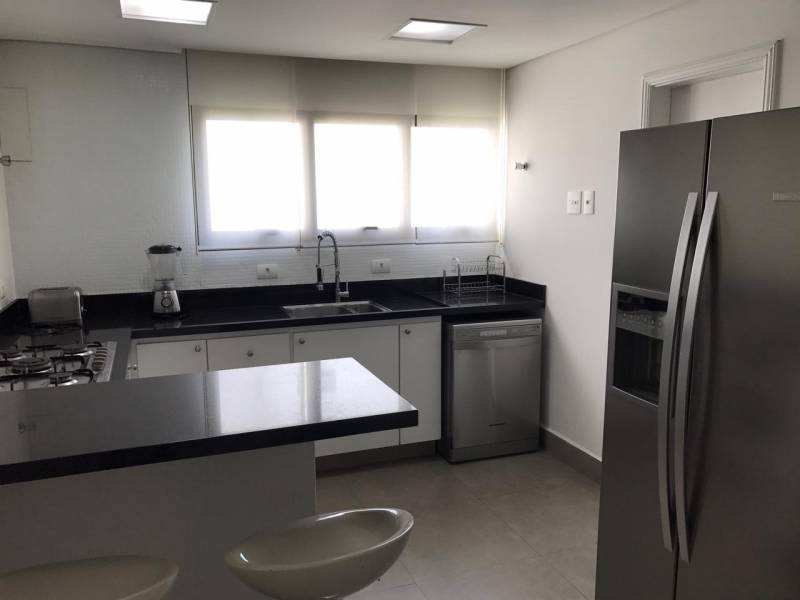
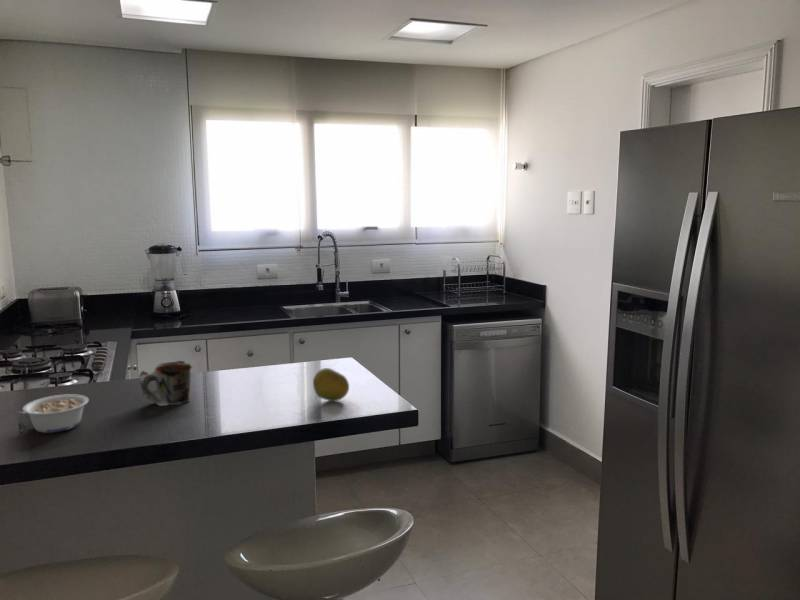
+ fruit [312,367,350,402]
+ mug [138,360,194,407]
+ legume [15,393,90,434]
